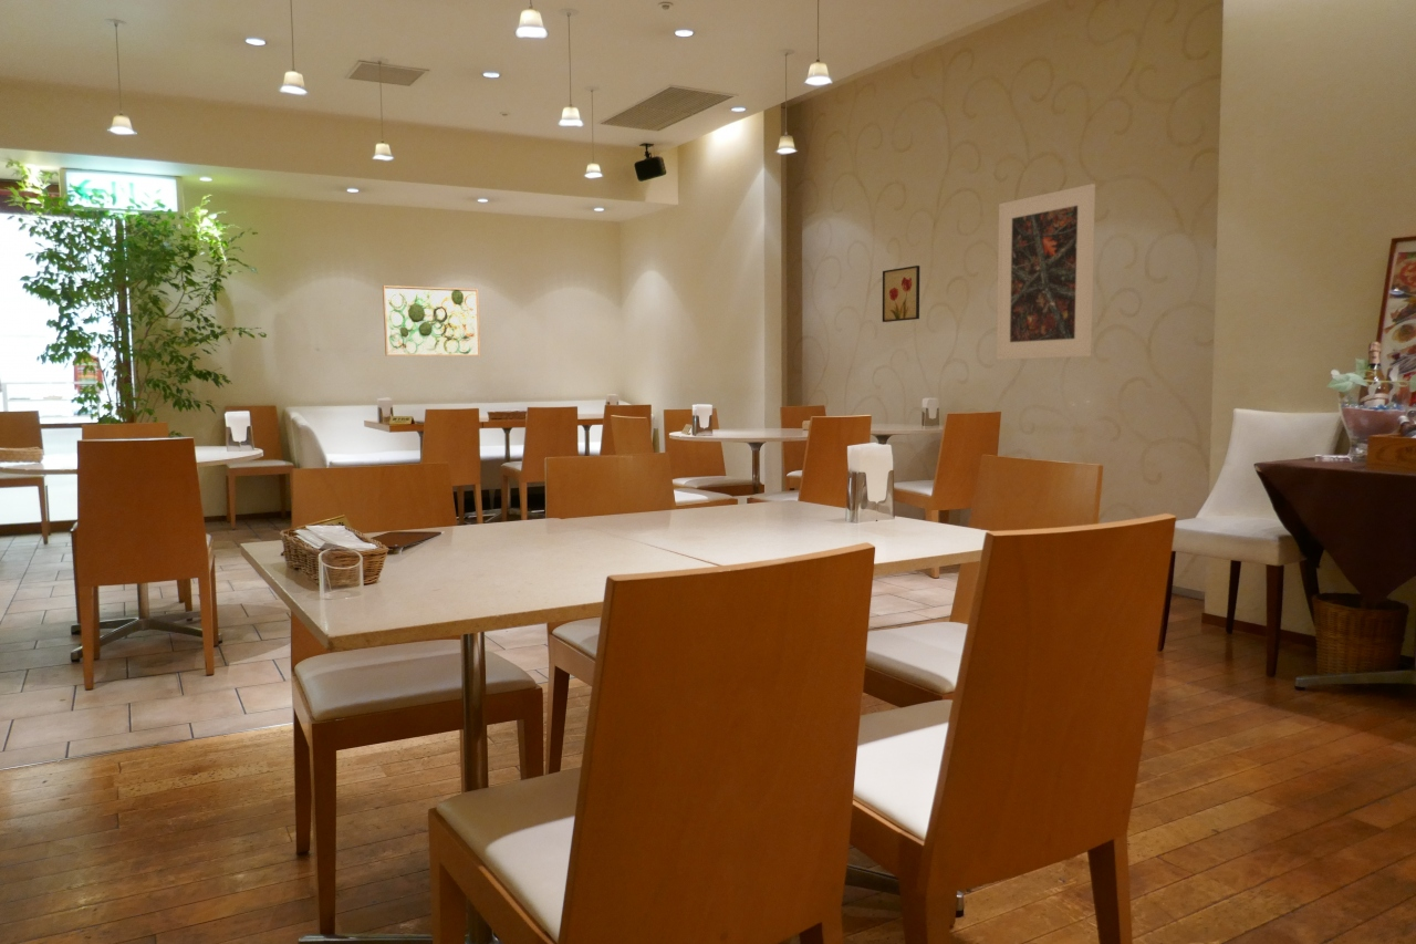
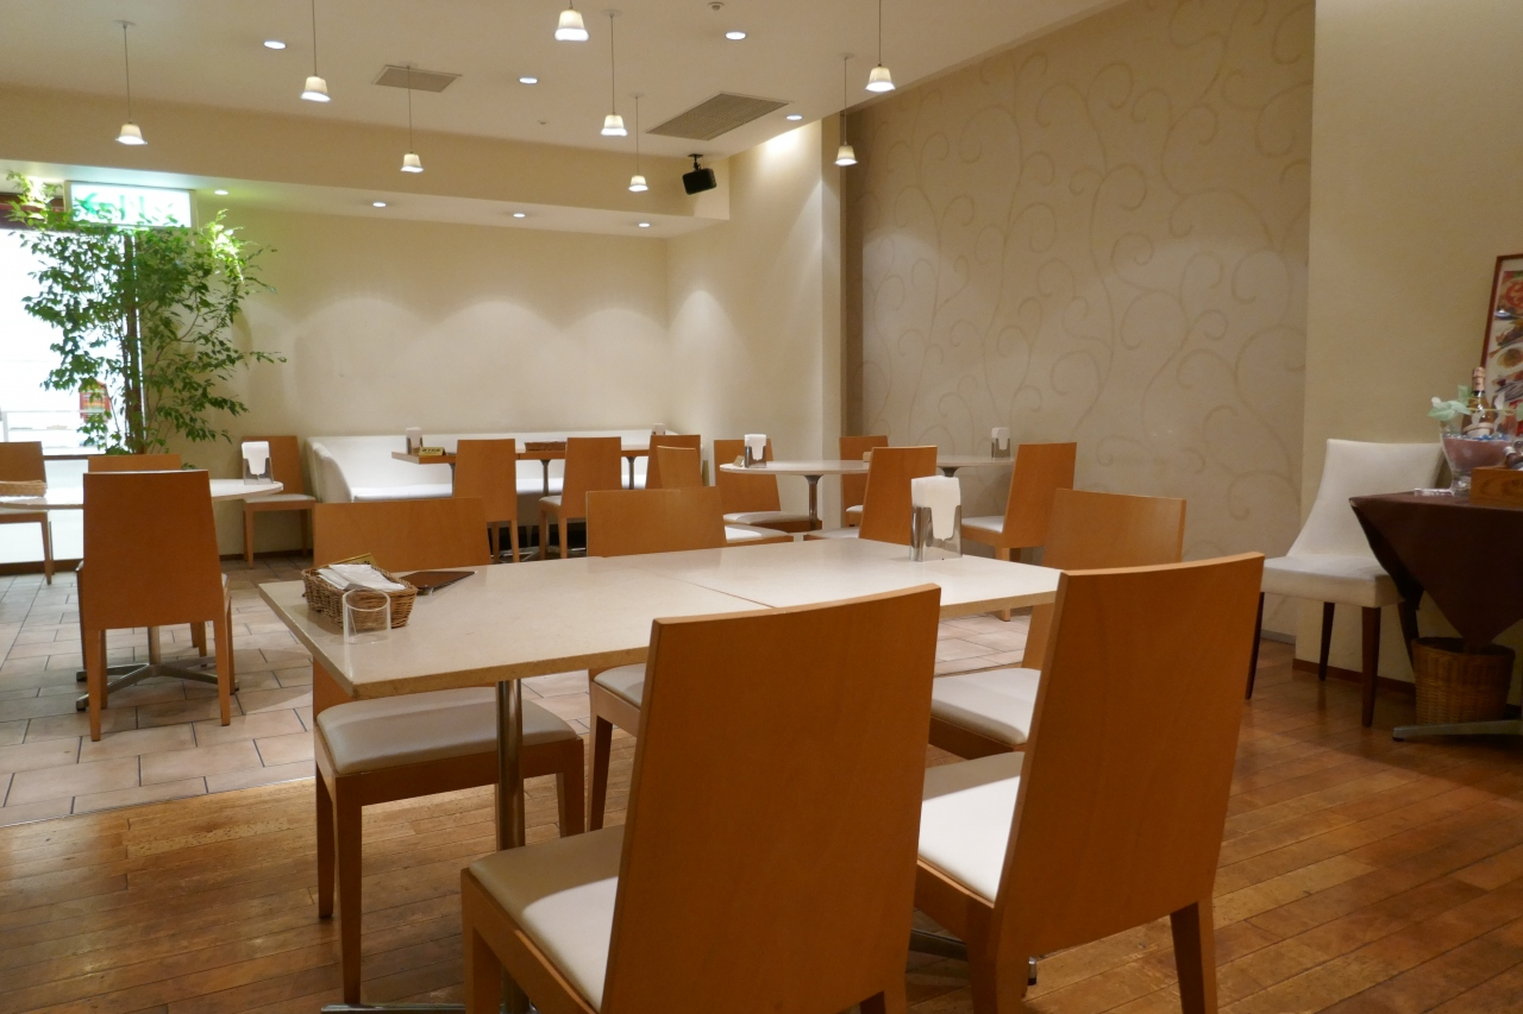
- wall art [382,284,481,357]
- wall art [882,264,920,323]
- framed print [996,183,1096,361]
